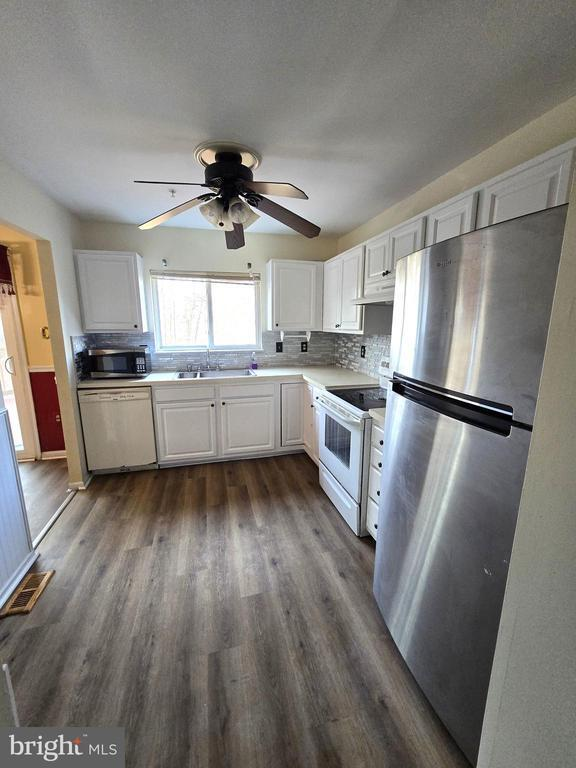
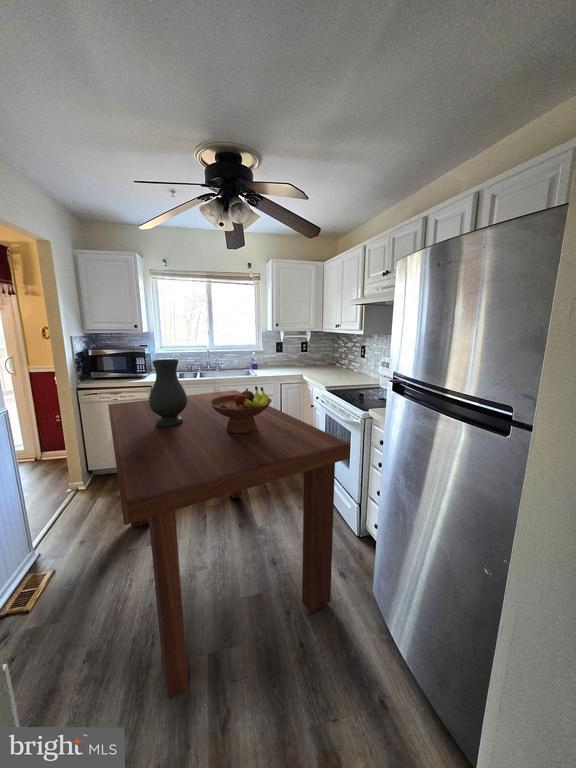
+ dining table [107,389,351,701]
+ vase [148,358,187,427]
+ fruit bowl [209,385,273,434]
